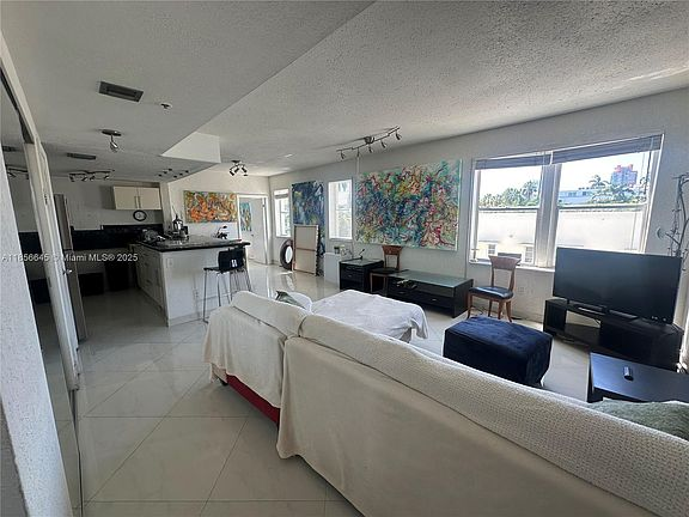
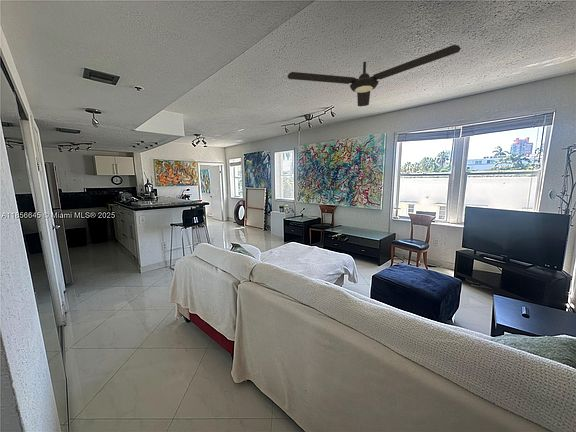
+ ceiling fan [286,44,462,107]
